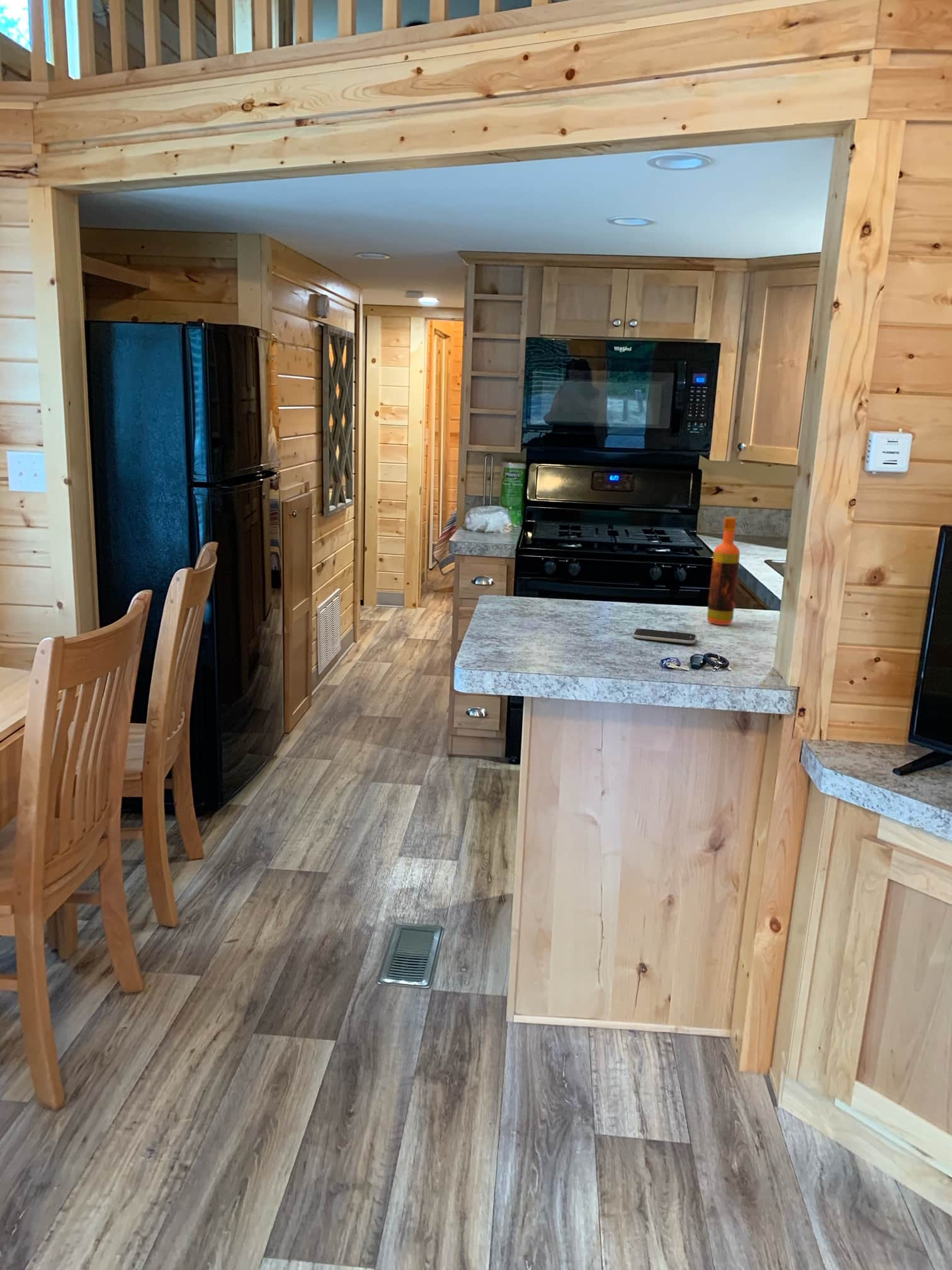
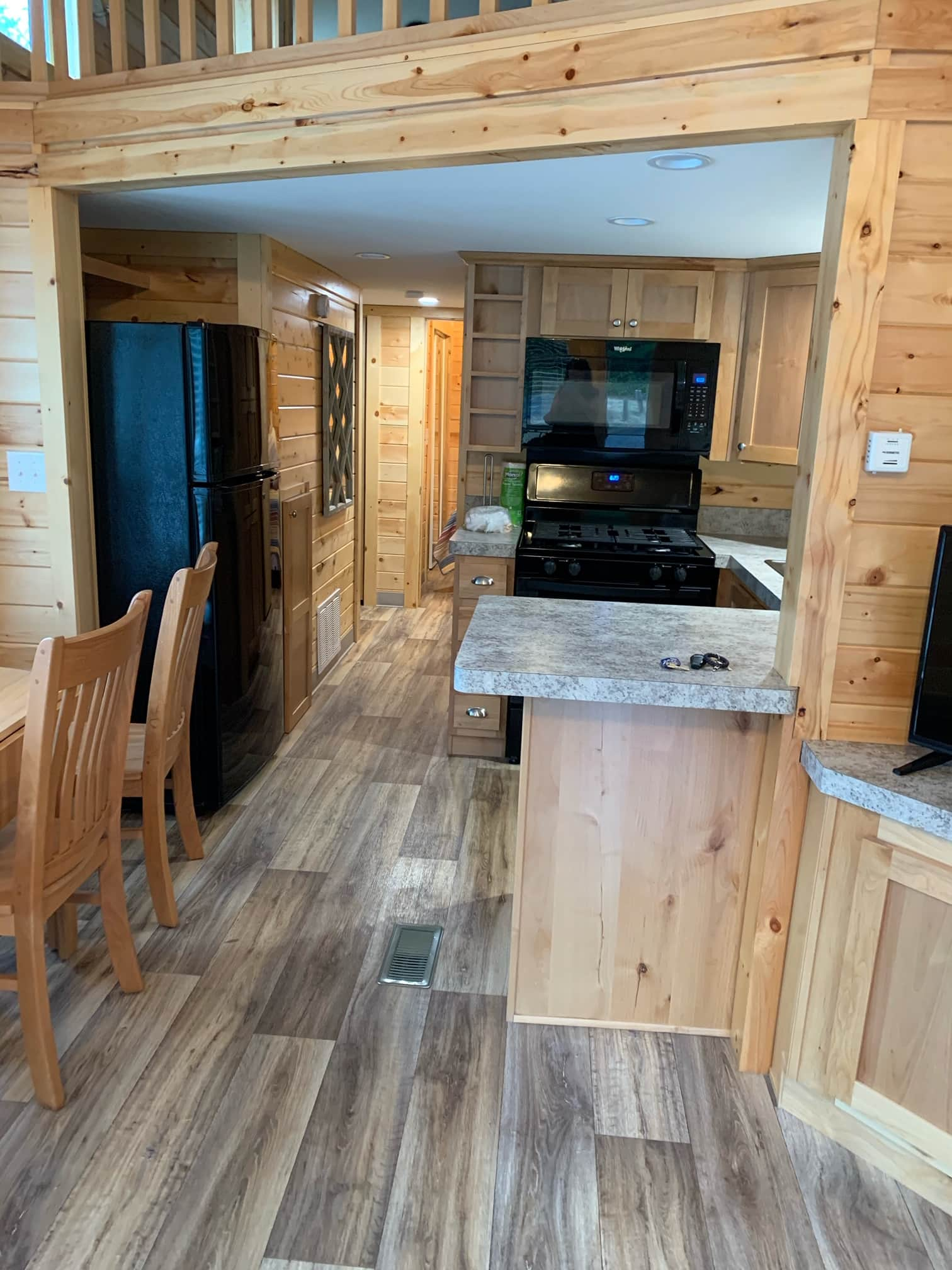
- hot sauce [706,516,740,626]
- smartphone [632,628,698,644]
